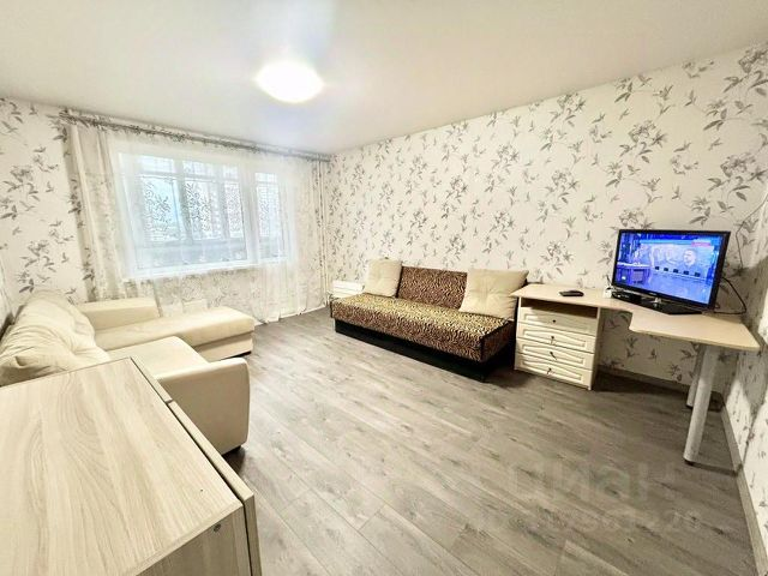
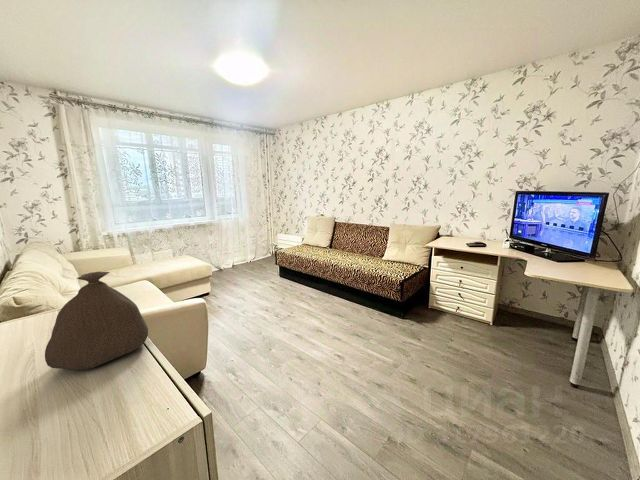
+ bag [44,271,149,371]
